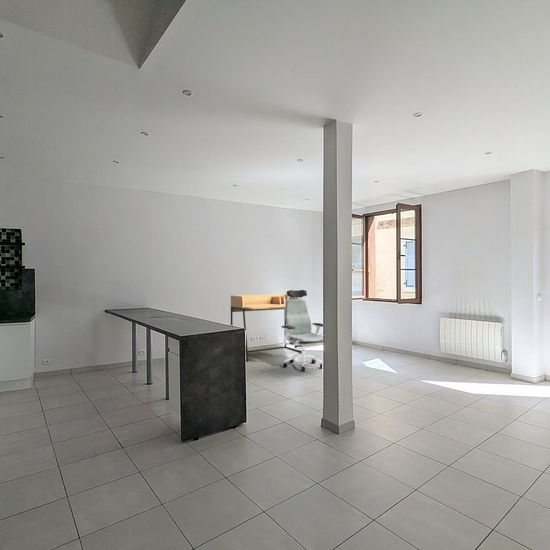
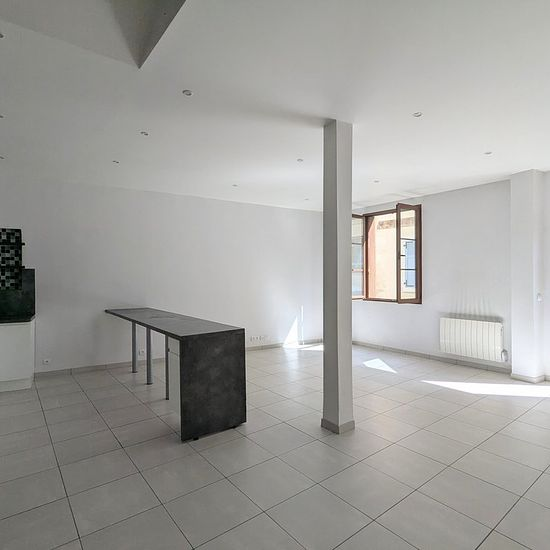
- desk [230,293,309,362]
- office chair [280,288,324,372]
